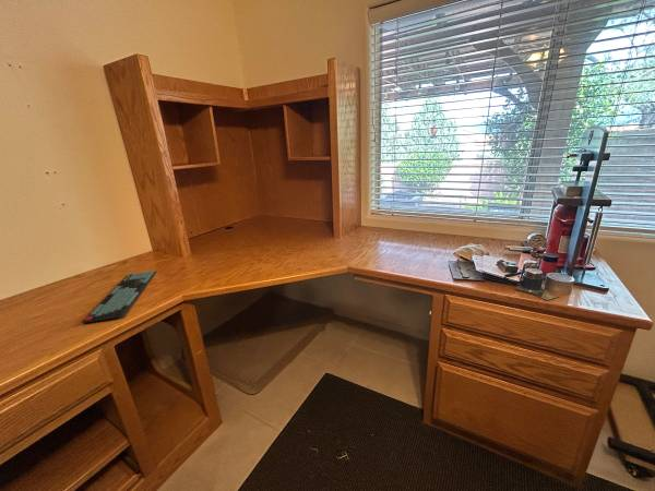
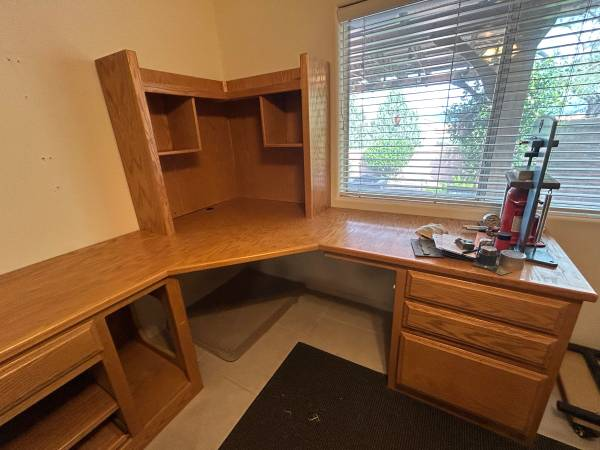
- keyboard [81,271,157,324]
